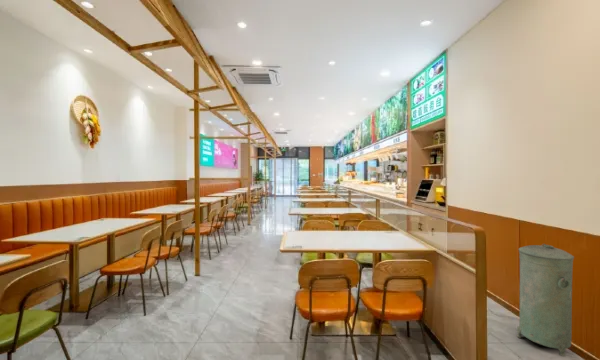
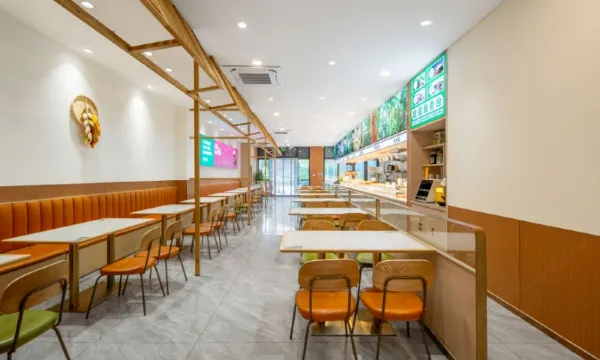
- trash can [516,243,575,357]
